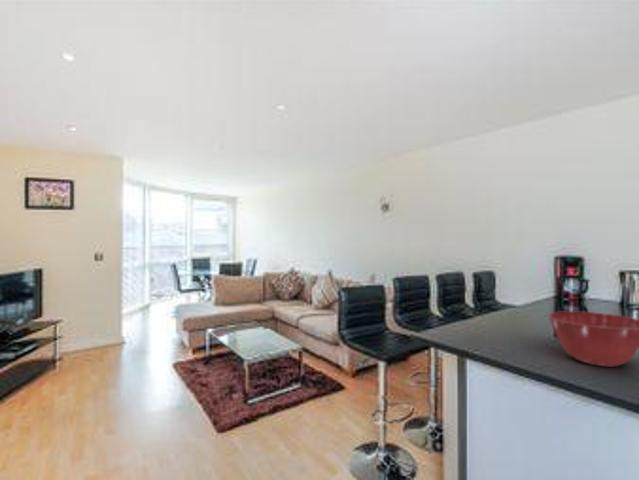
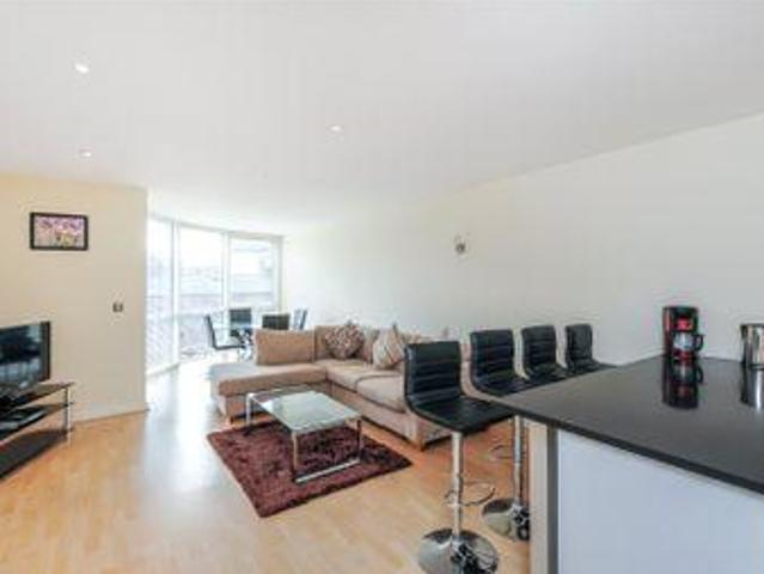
- mixing bowl [548,310,639,368]
